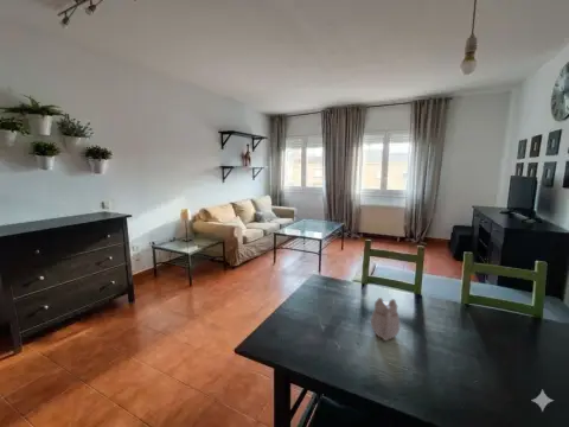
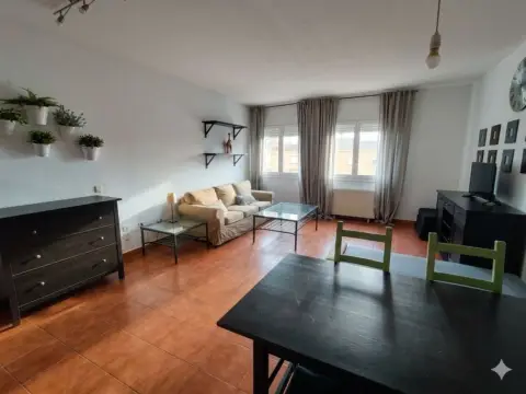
- teapot [370,297,401,342]
